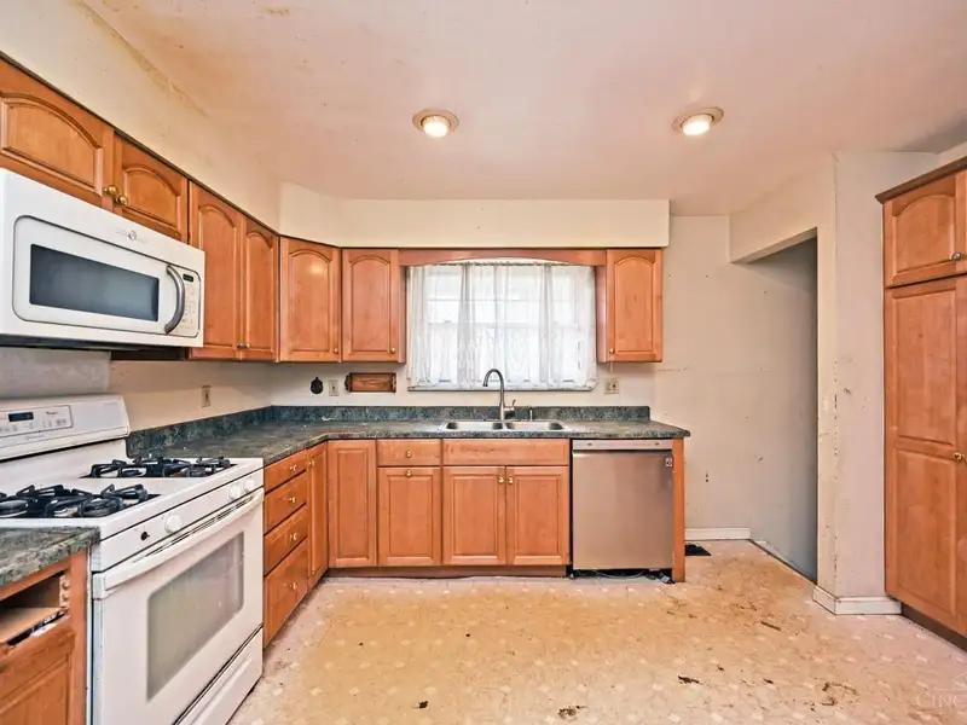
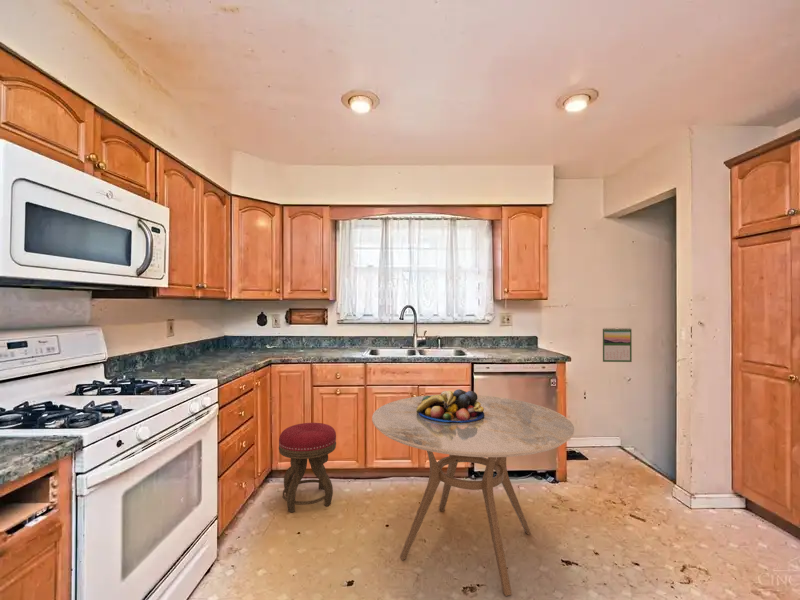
+ stool [278,422,337,513]
+ fruit bowl [416,388,484,423]
+ calendar [602,326,633,363]
+ dining table [371,394,575,597]
